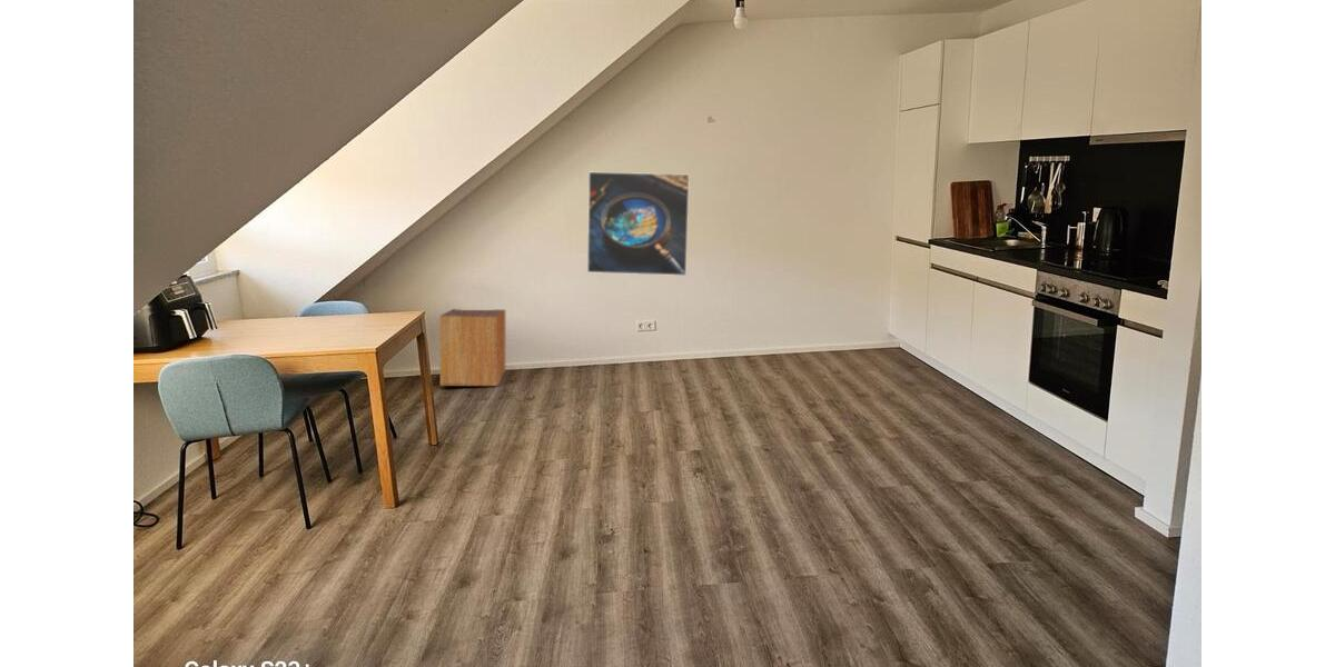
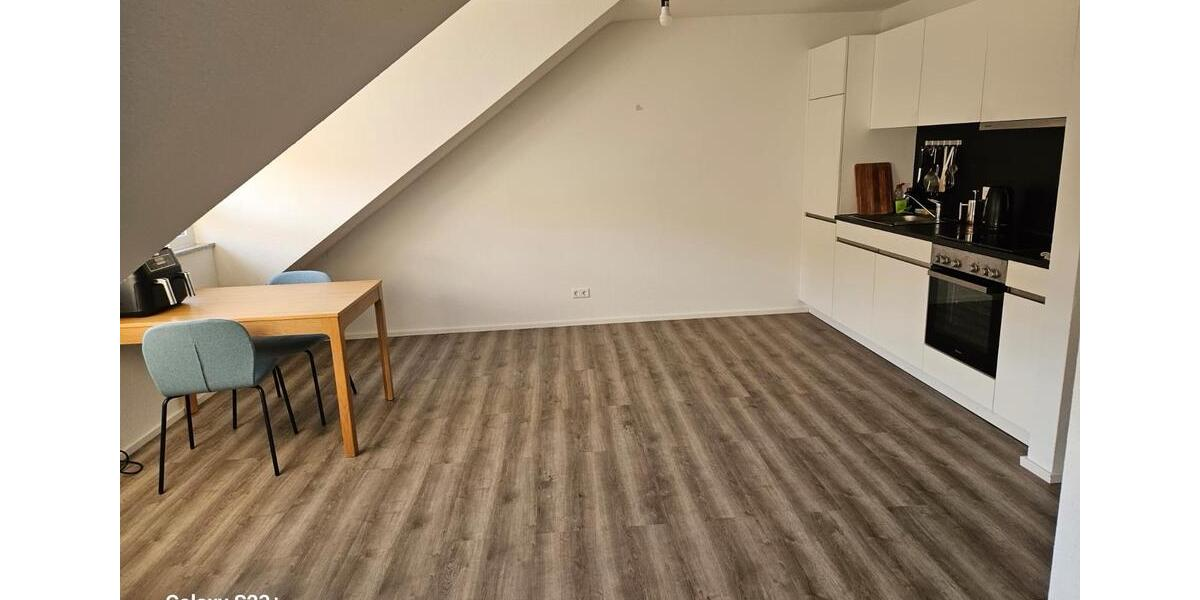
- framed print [586,171,691,277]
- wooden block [438,308,507,387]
